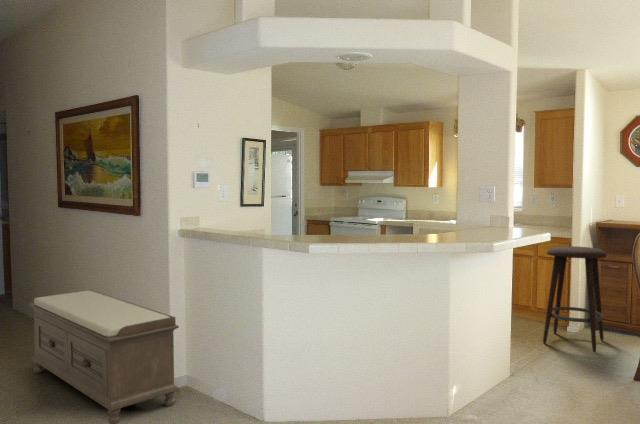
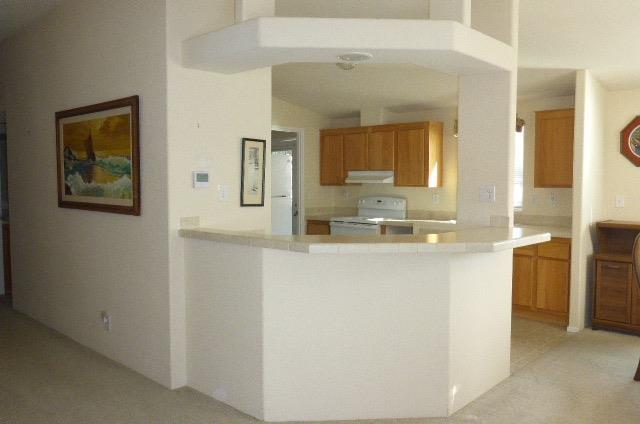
- stool [542,245,608,353]
- bench [28,289,181,424]
